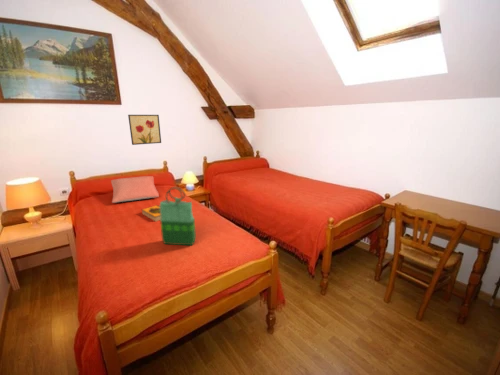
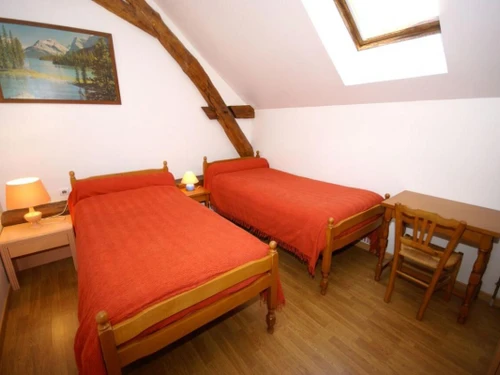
- pillow [110,175,160,204]
- tote bag [159,186,197,246]
- wall art [127,114,162,146]
- hardback book [141,204,161,223]
